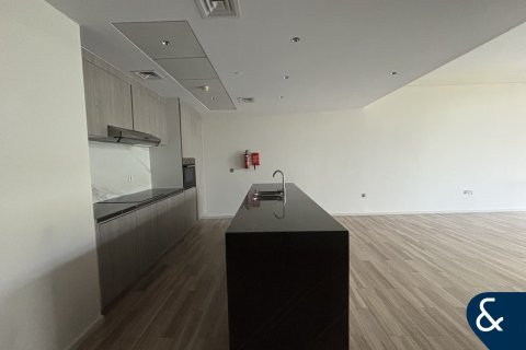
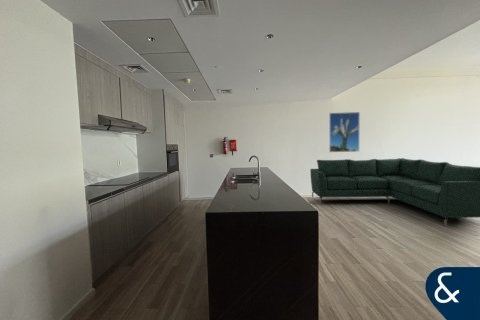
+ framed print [328,111,361,153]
+ sofa [309,157,480,228]
